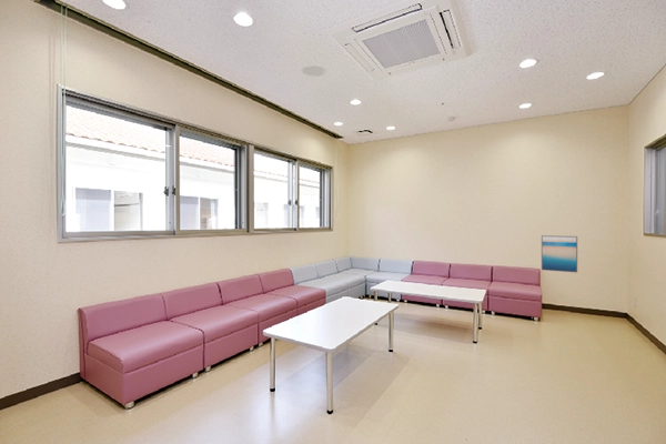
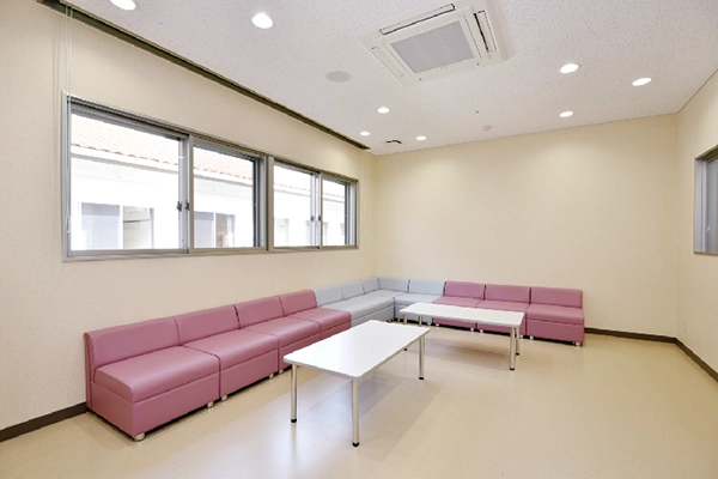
- wall art [541,234,578,274]
